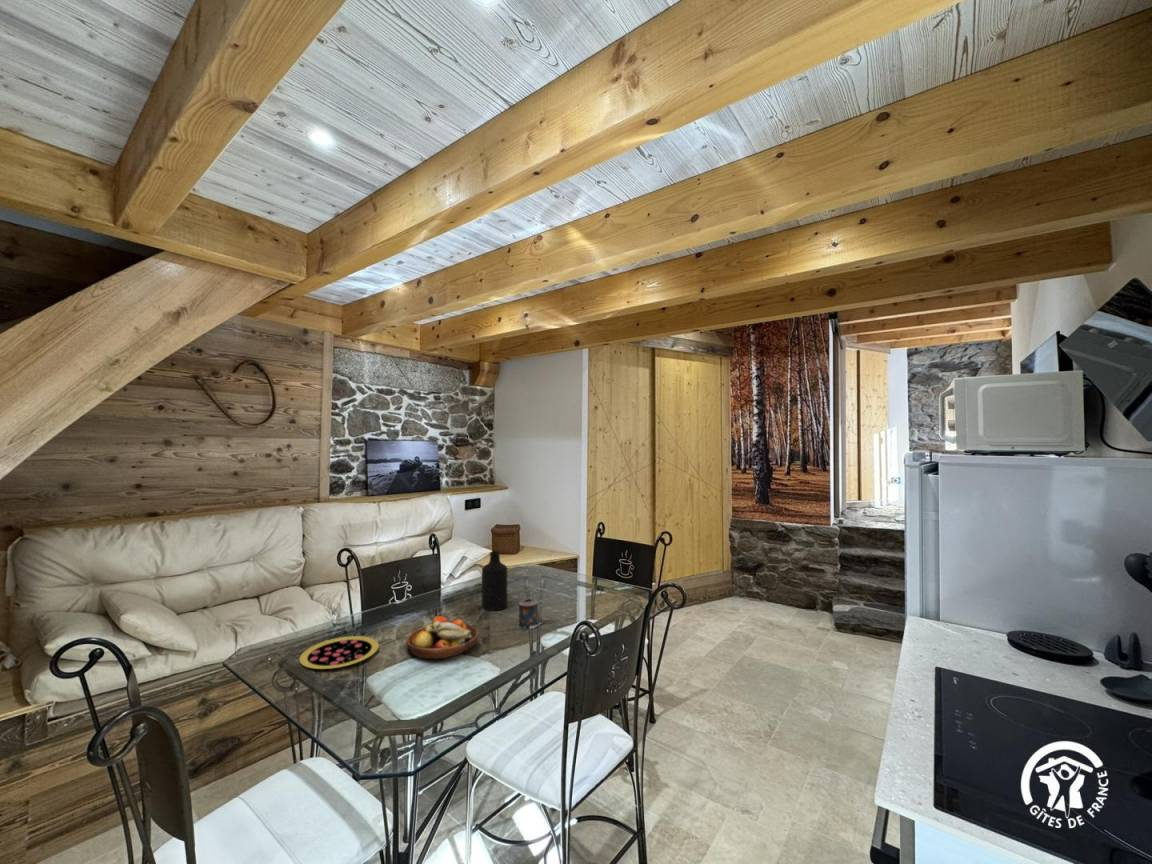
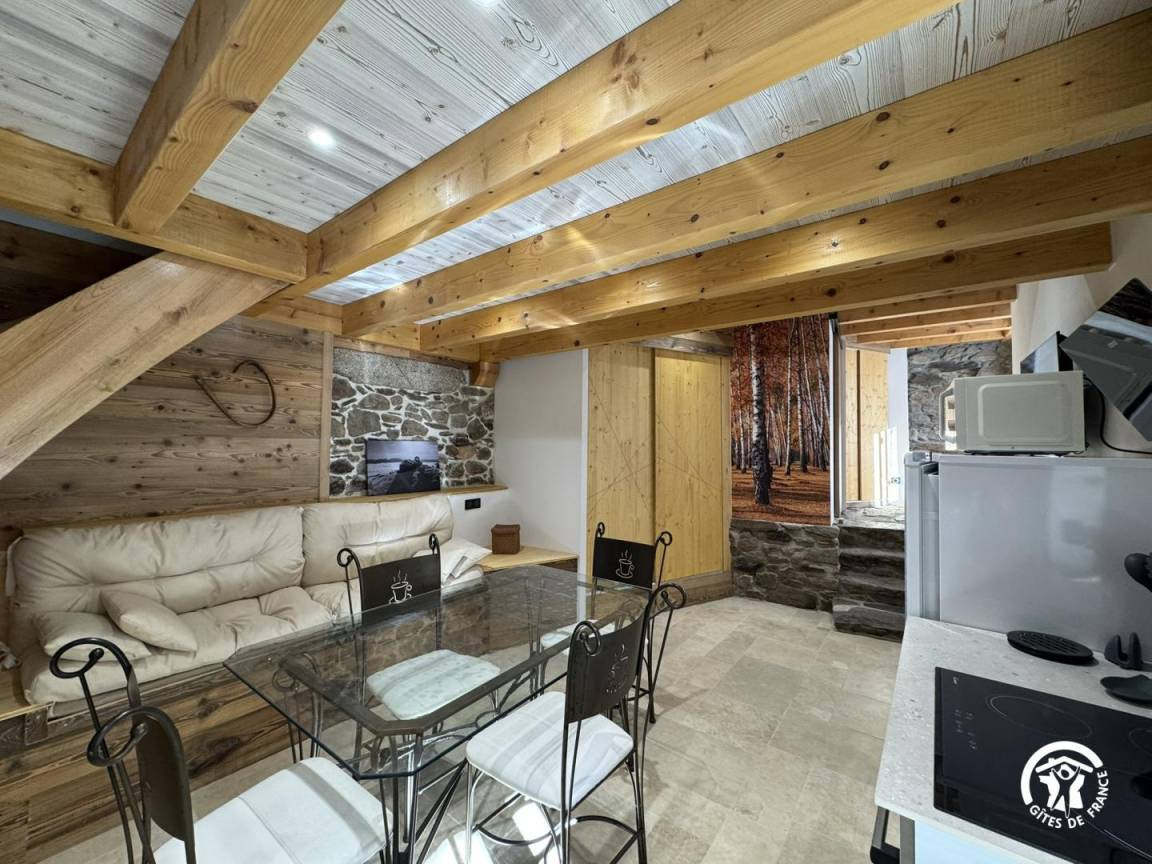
- fruit bowl [405,615,479,661]
- pizza [298,635,380,670]
- bottle [481,550,508,612]
- candle [518,598,543,630]
